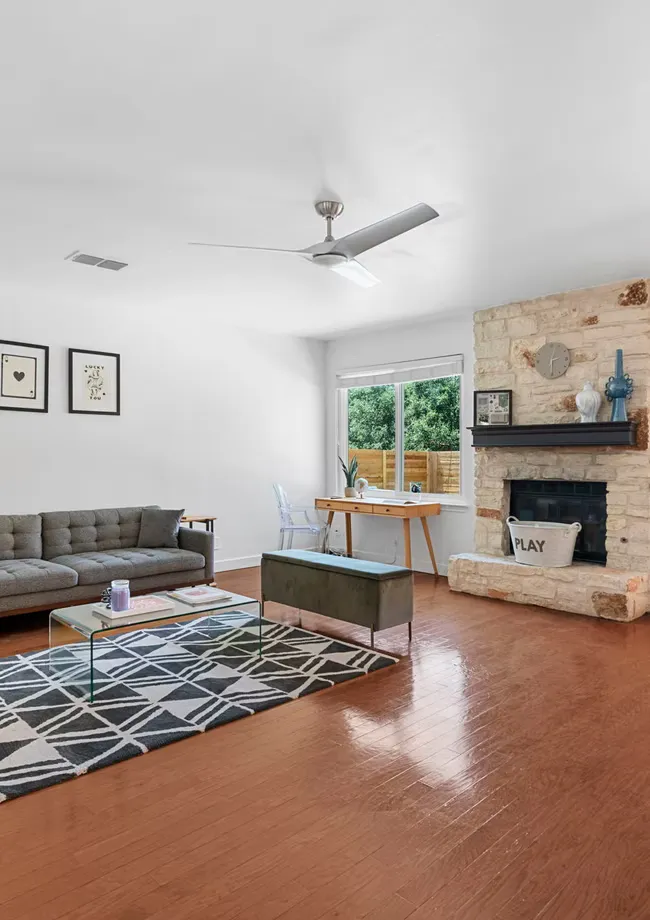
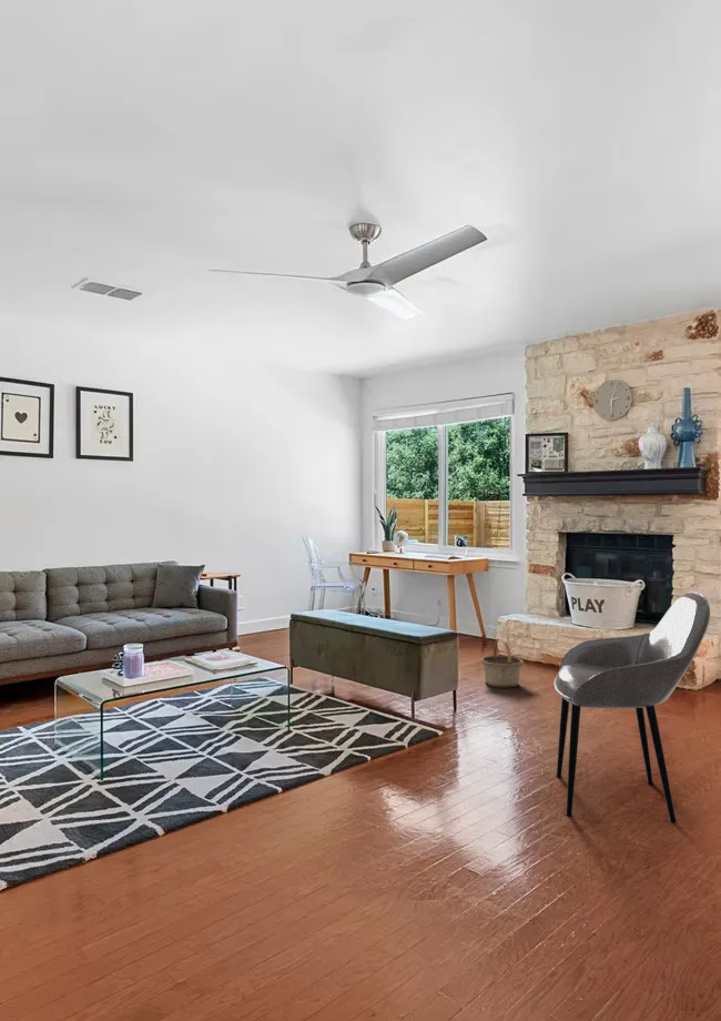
+ armchair [554,590,711,823]
+ basket [479,638,525,689]
